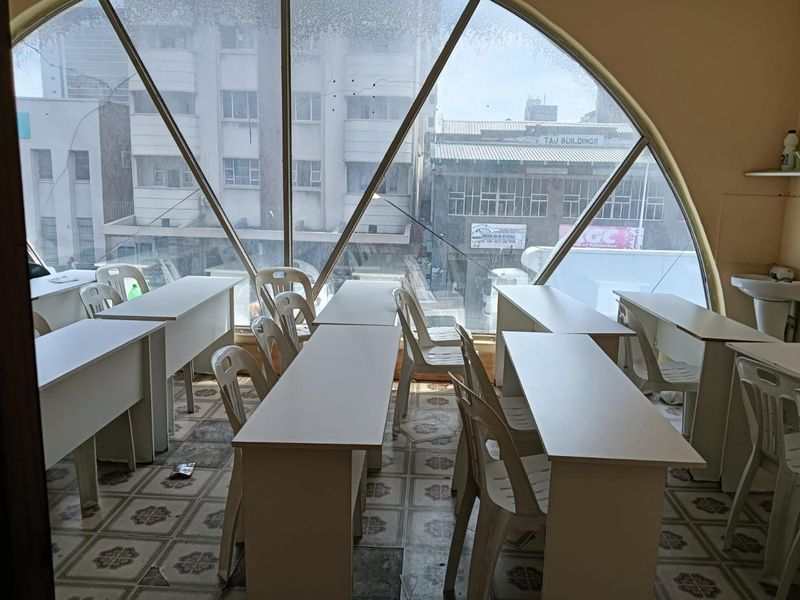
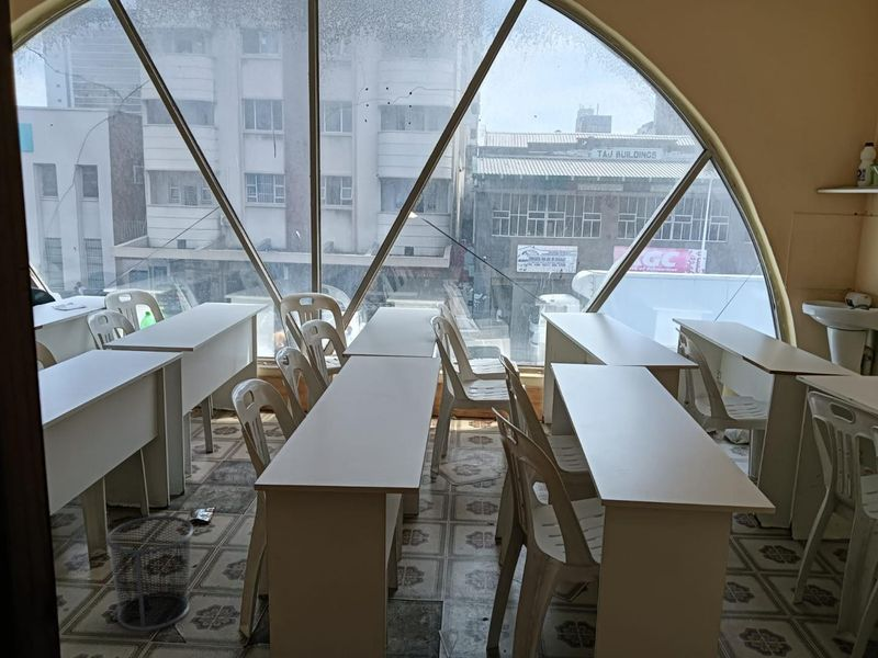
+ waste bin [105,514,195,632]
